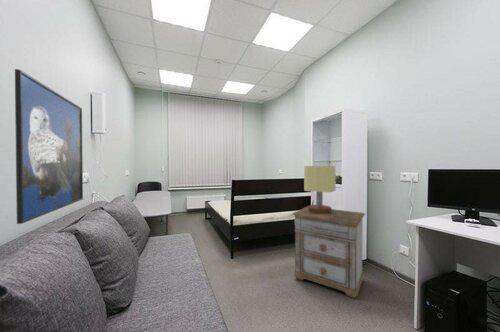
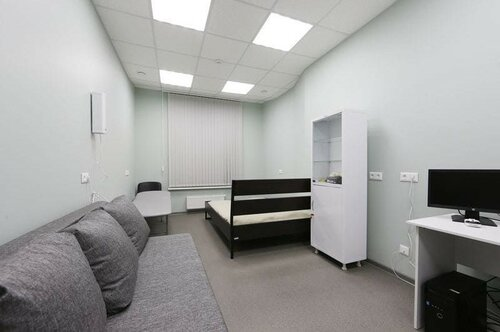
- table lamp [303,165,336,214]
- nightstand [292,205,366,299]
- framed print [14,68,84,225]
